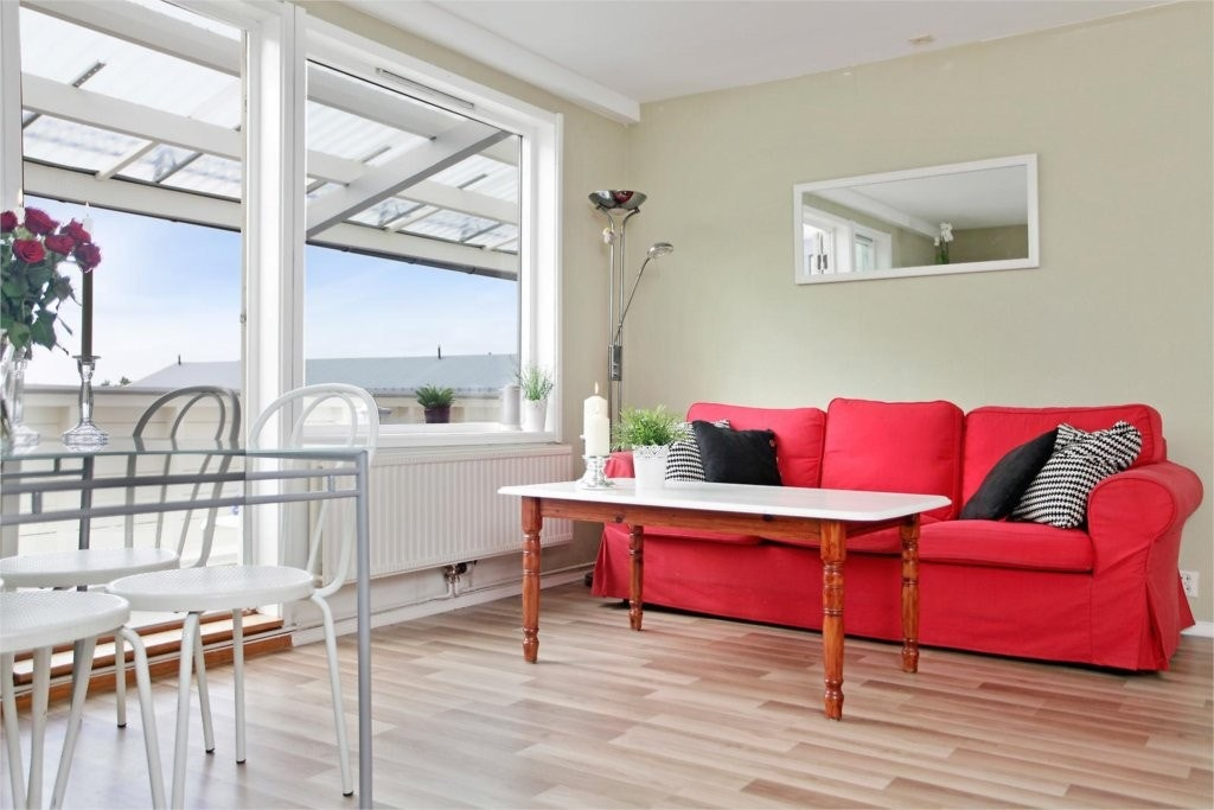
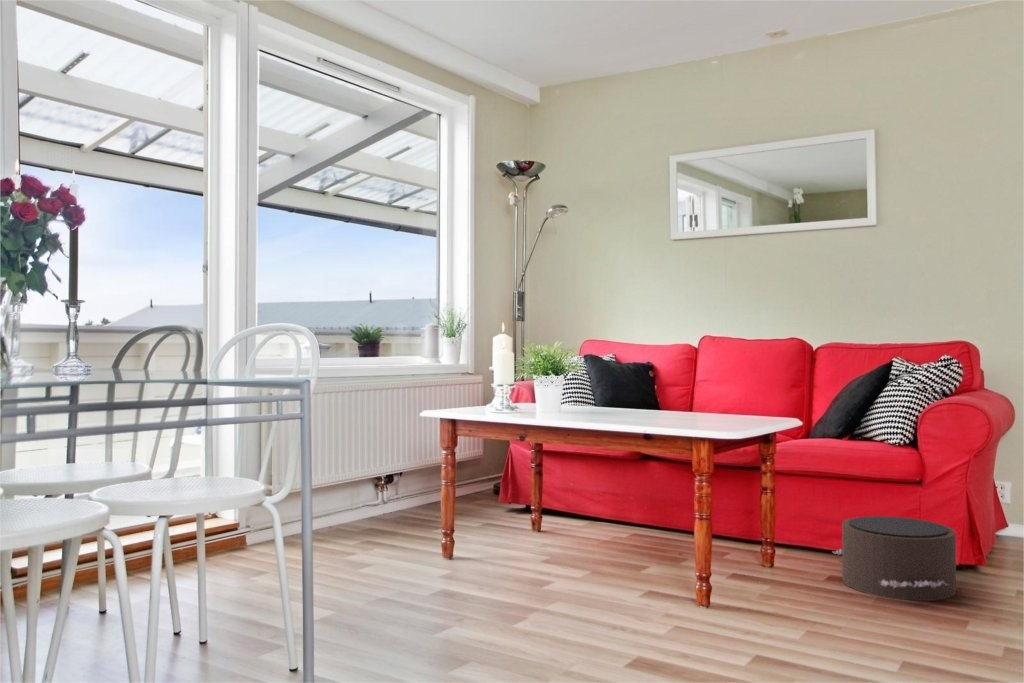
+ pouf [832,515,957,602]
